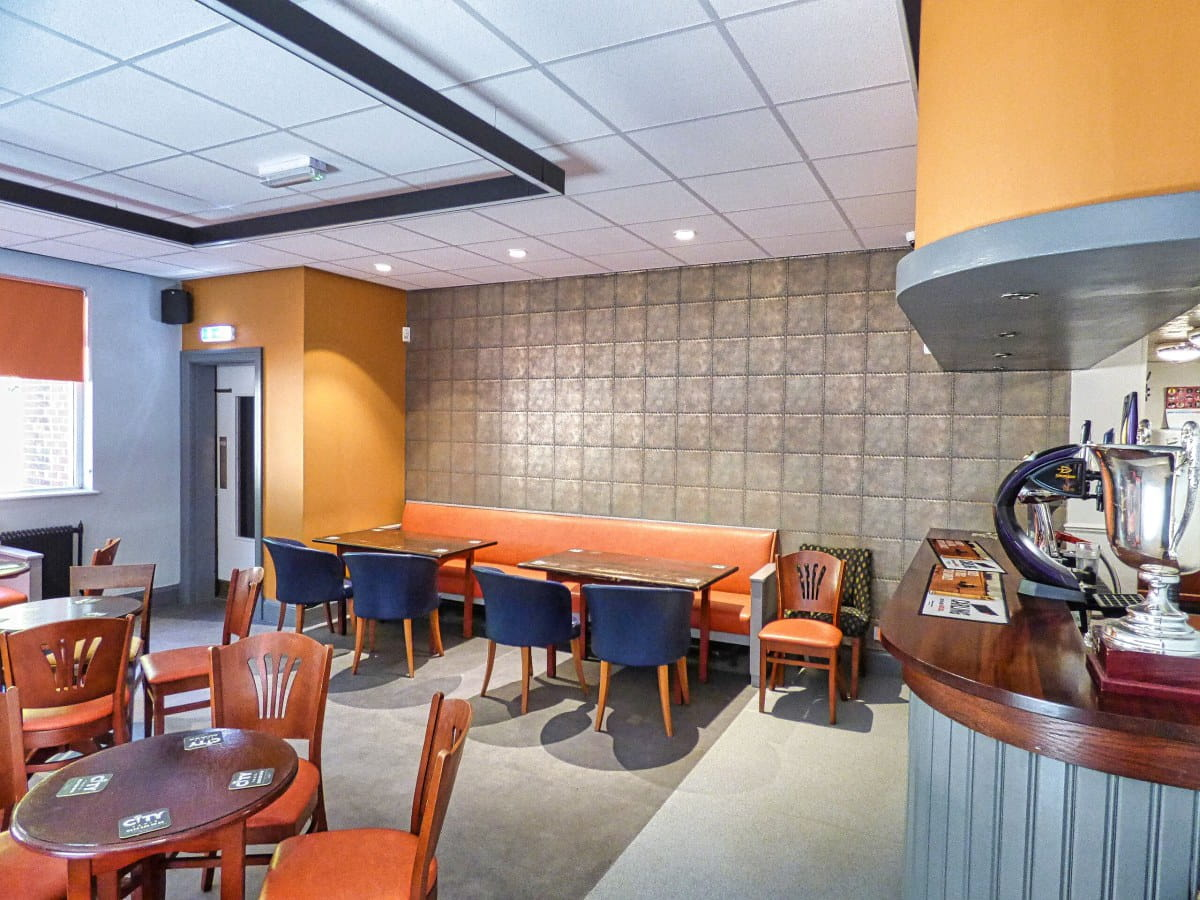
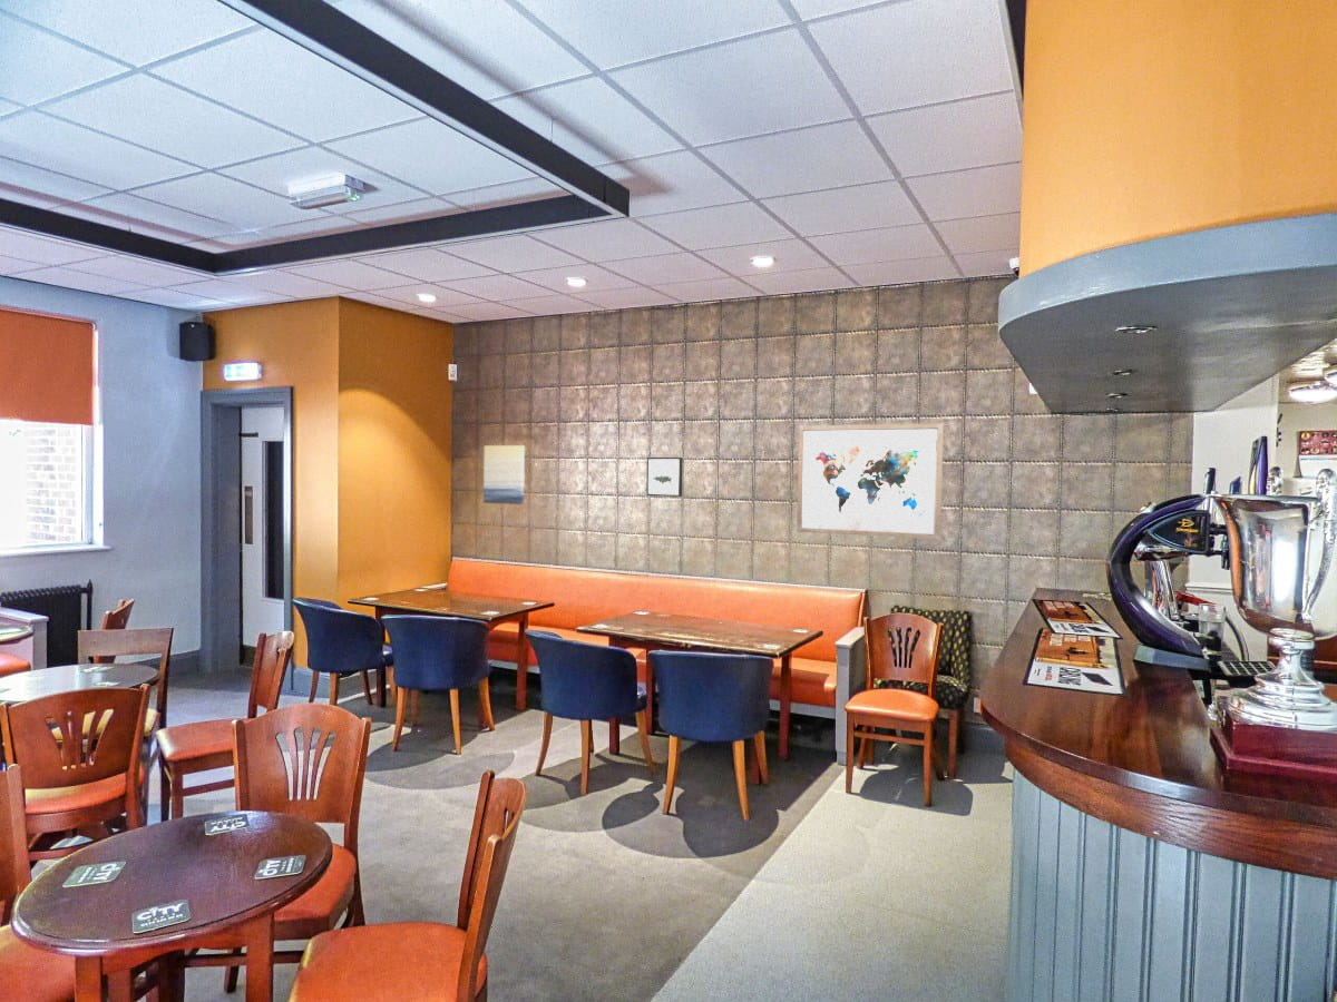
+ wall art [482,444,526,505]
+ wall art [645,456,684,498]
+ wall art [796,422,945,540]
